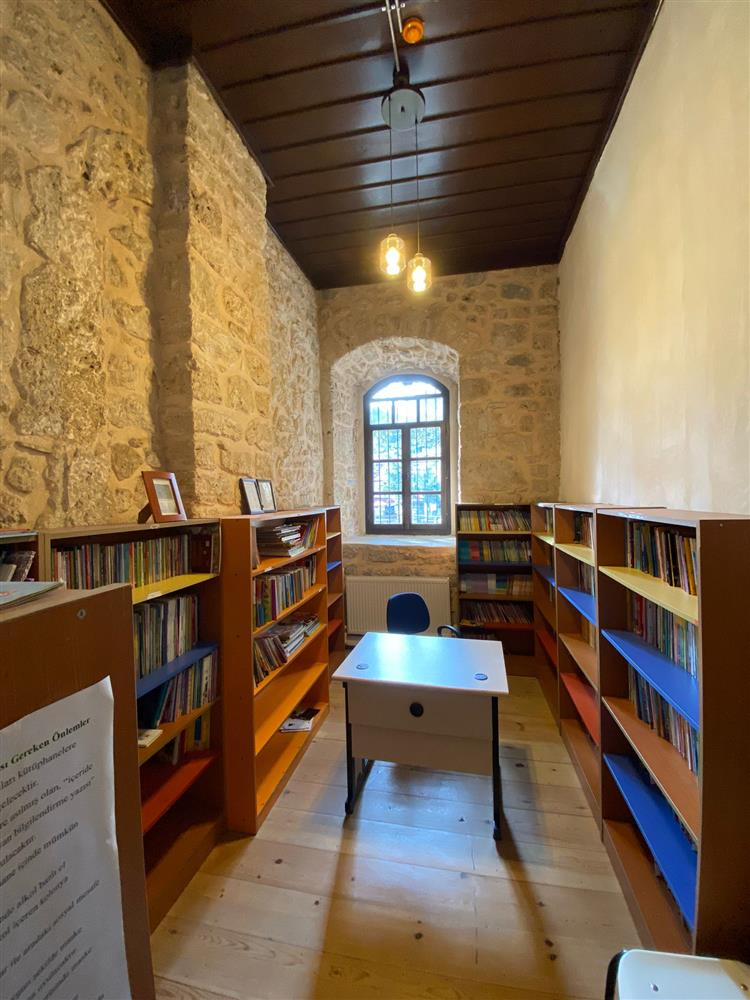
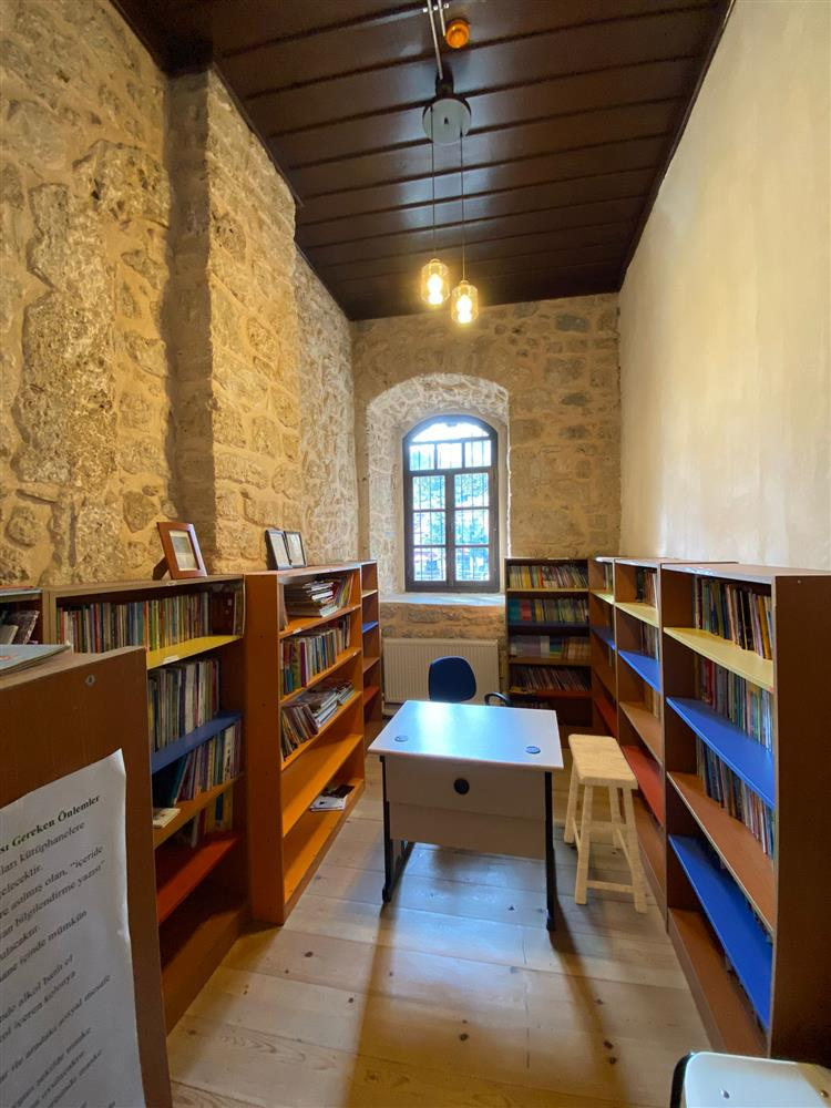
+ stool [563,733,648,915]
